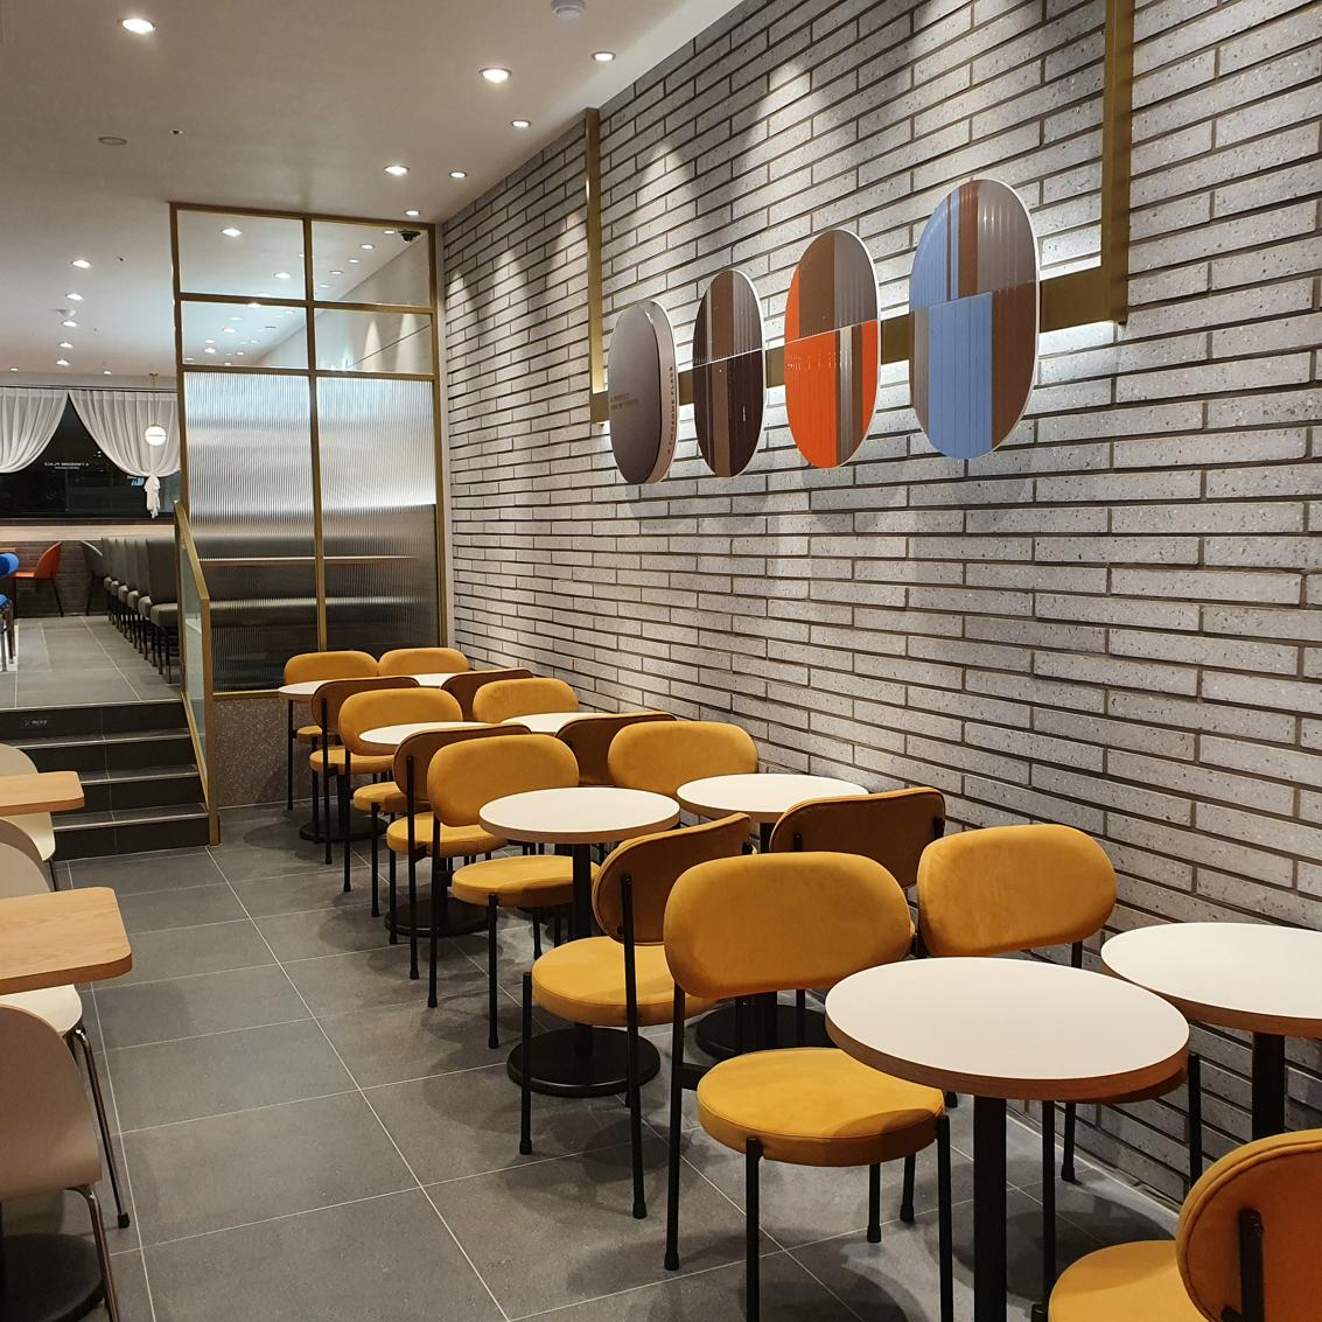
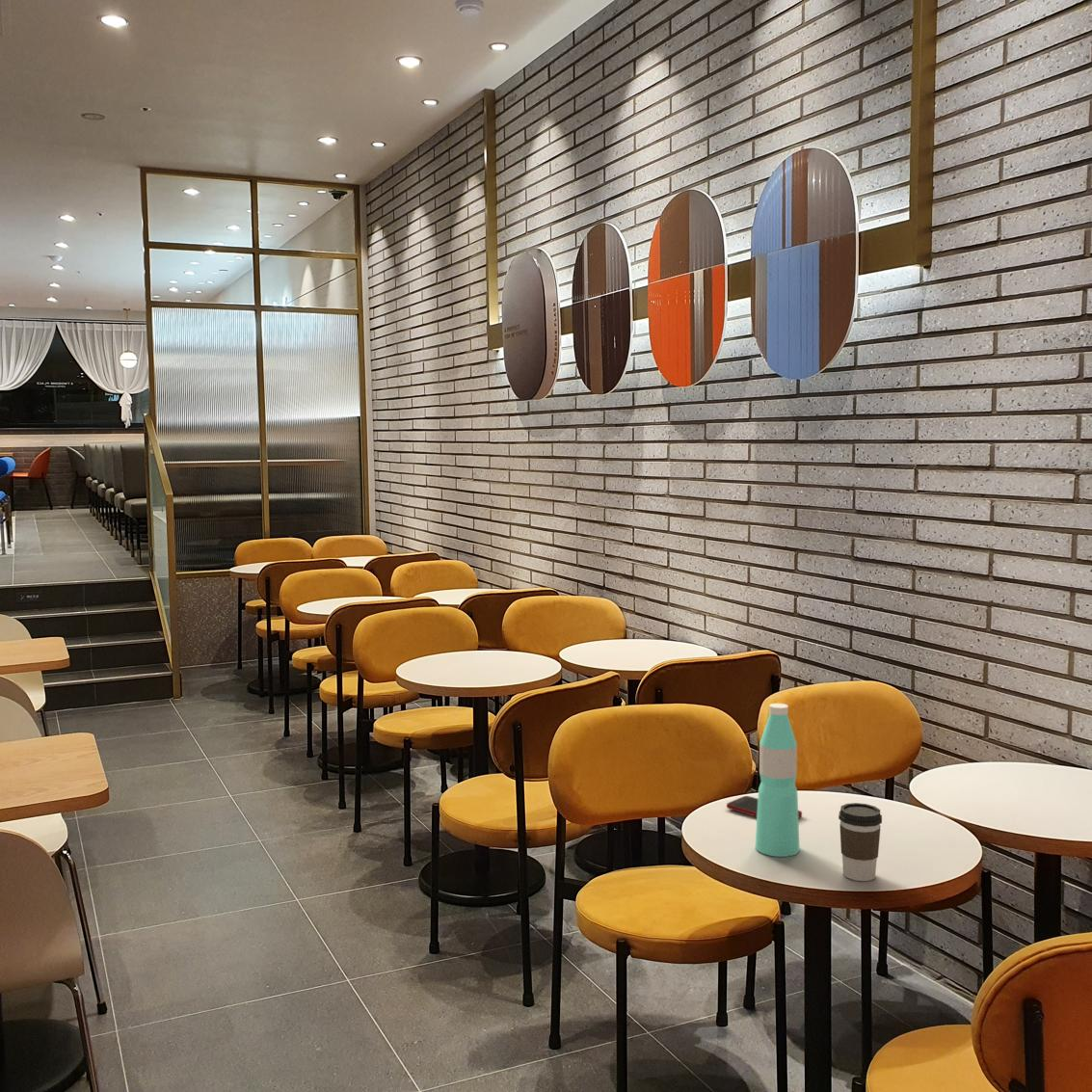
+ coffee cup [838,802,883,882]
+ cell phone [726,795,803,818]
+ water bottle [755,703,800,858]
